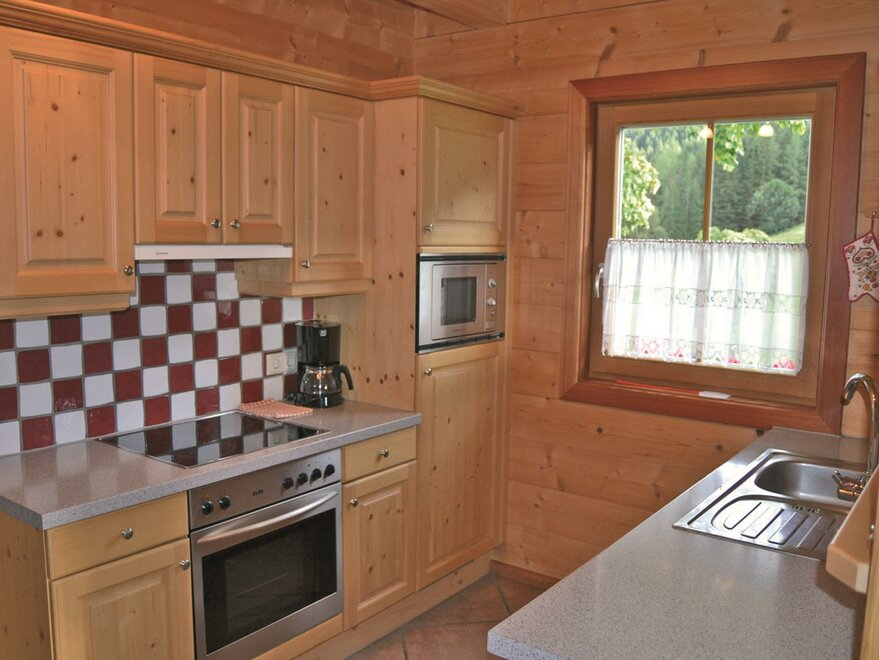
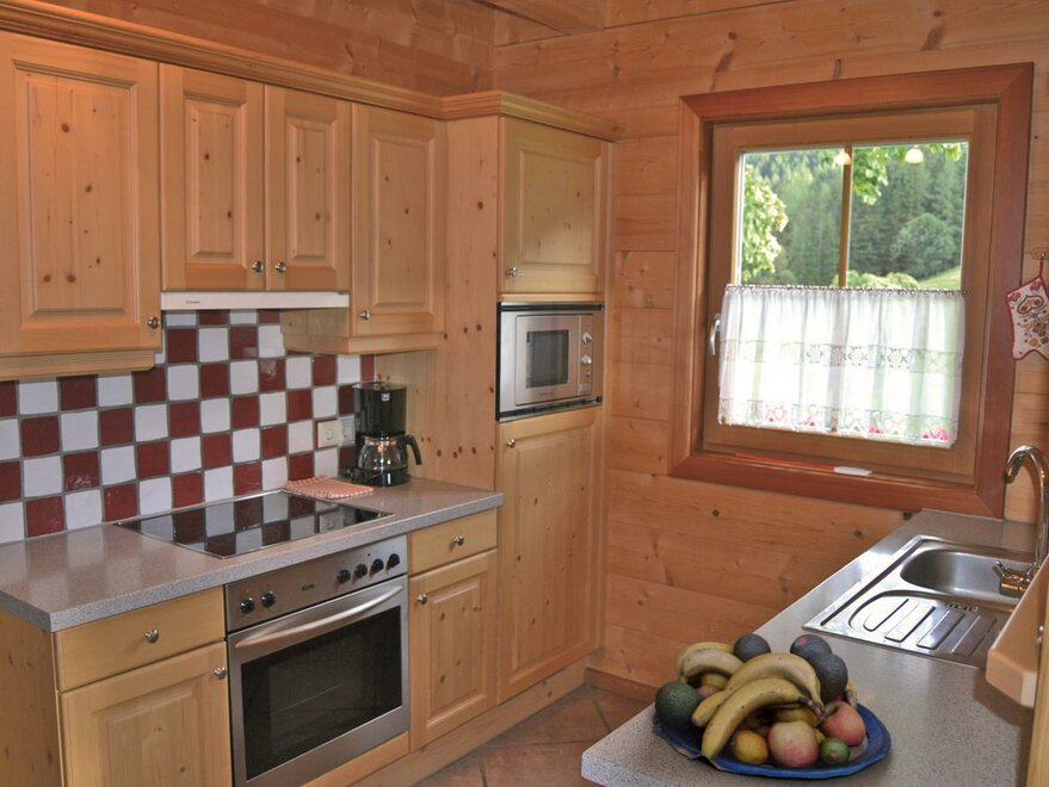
+ fruit bowl [652,632,893,779]
